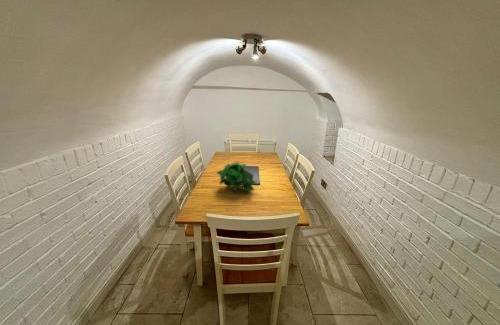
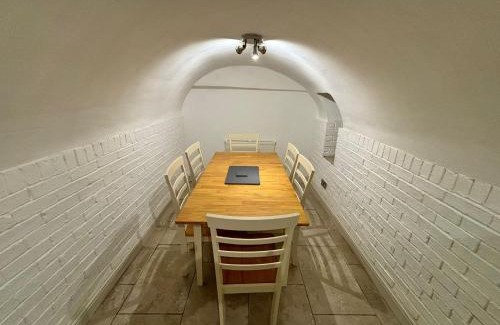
- plant [215,161,257,193]
